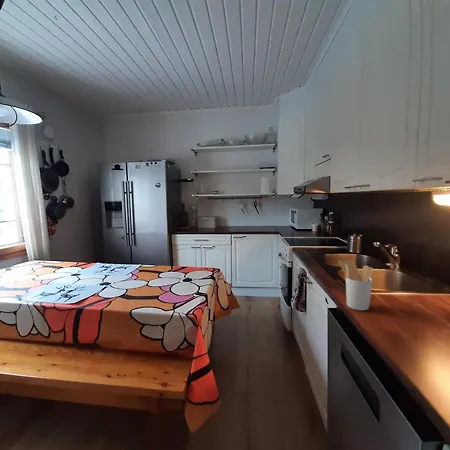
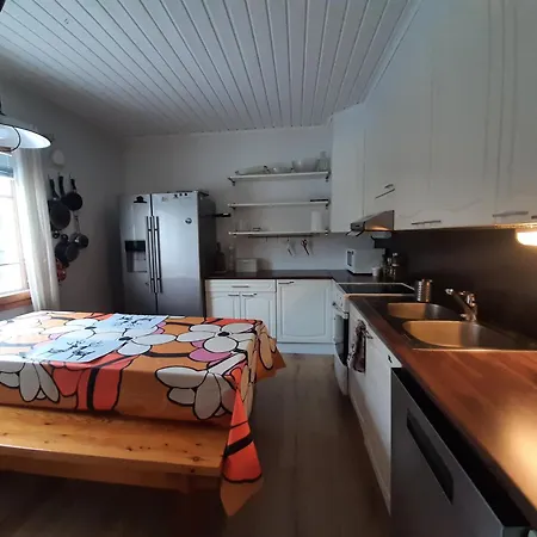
- utensil holder [337,259,374,311]
